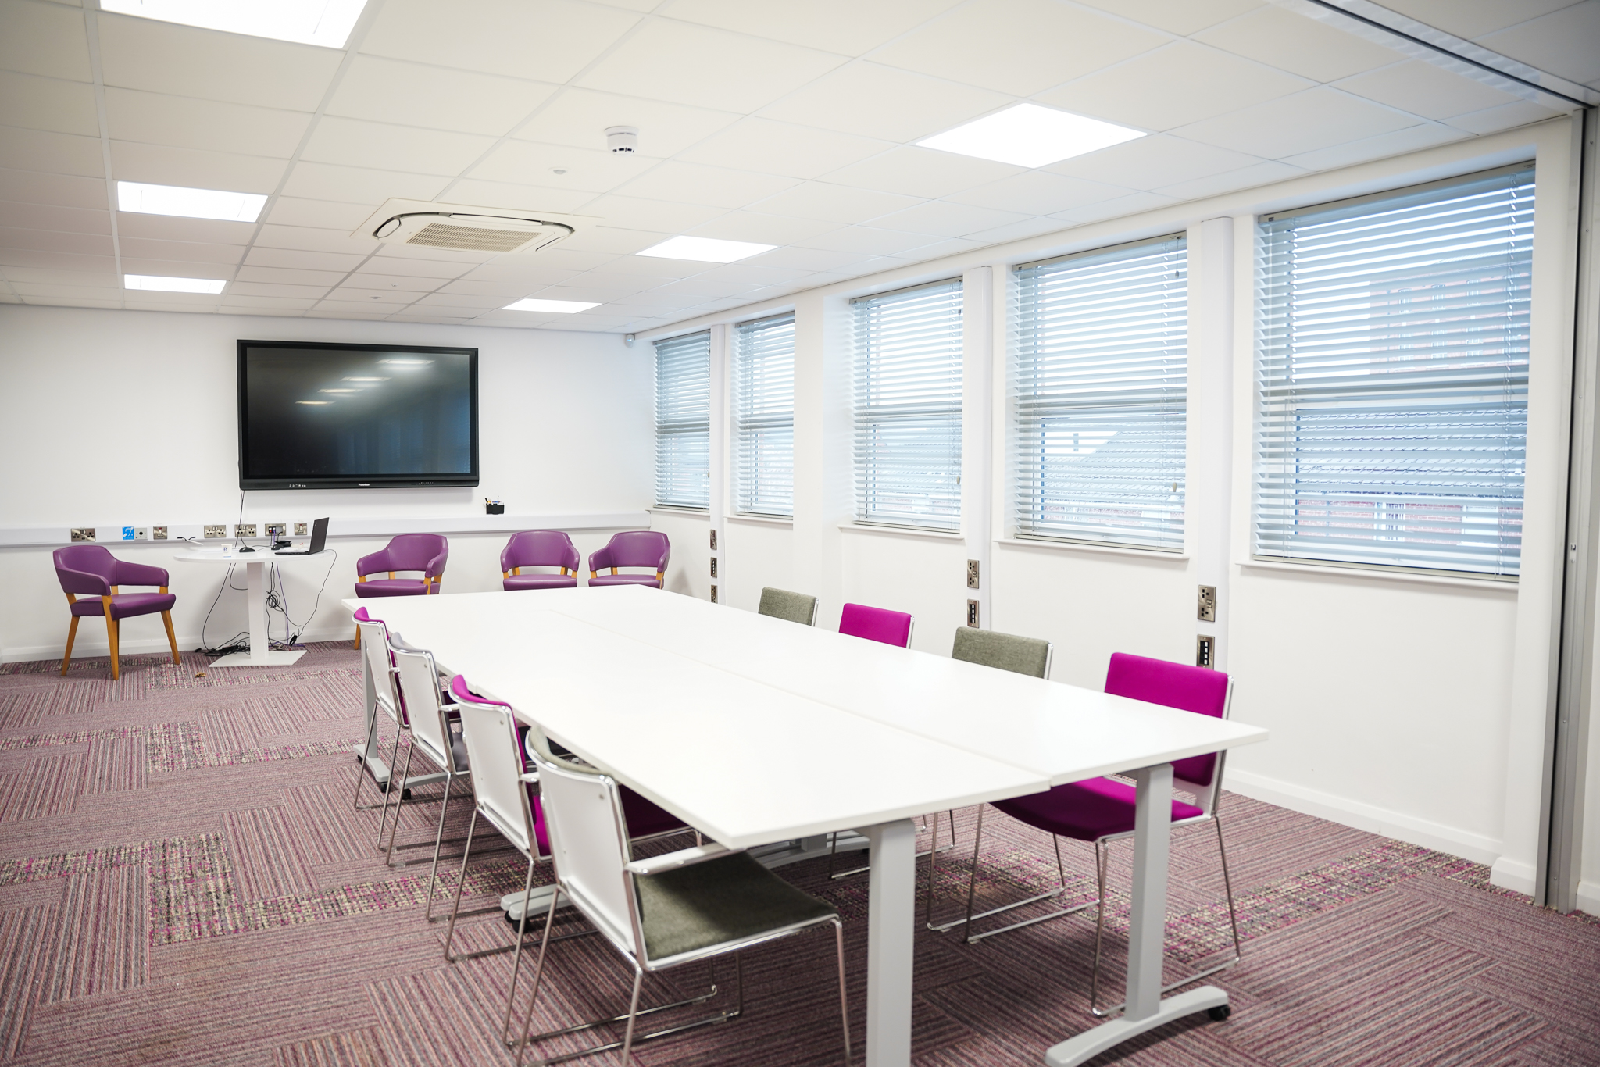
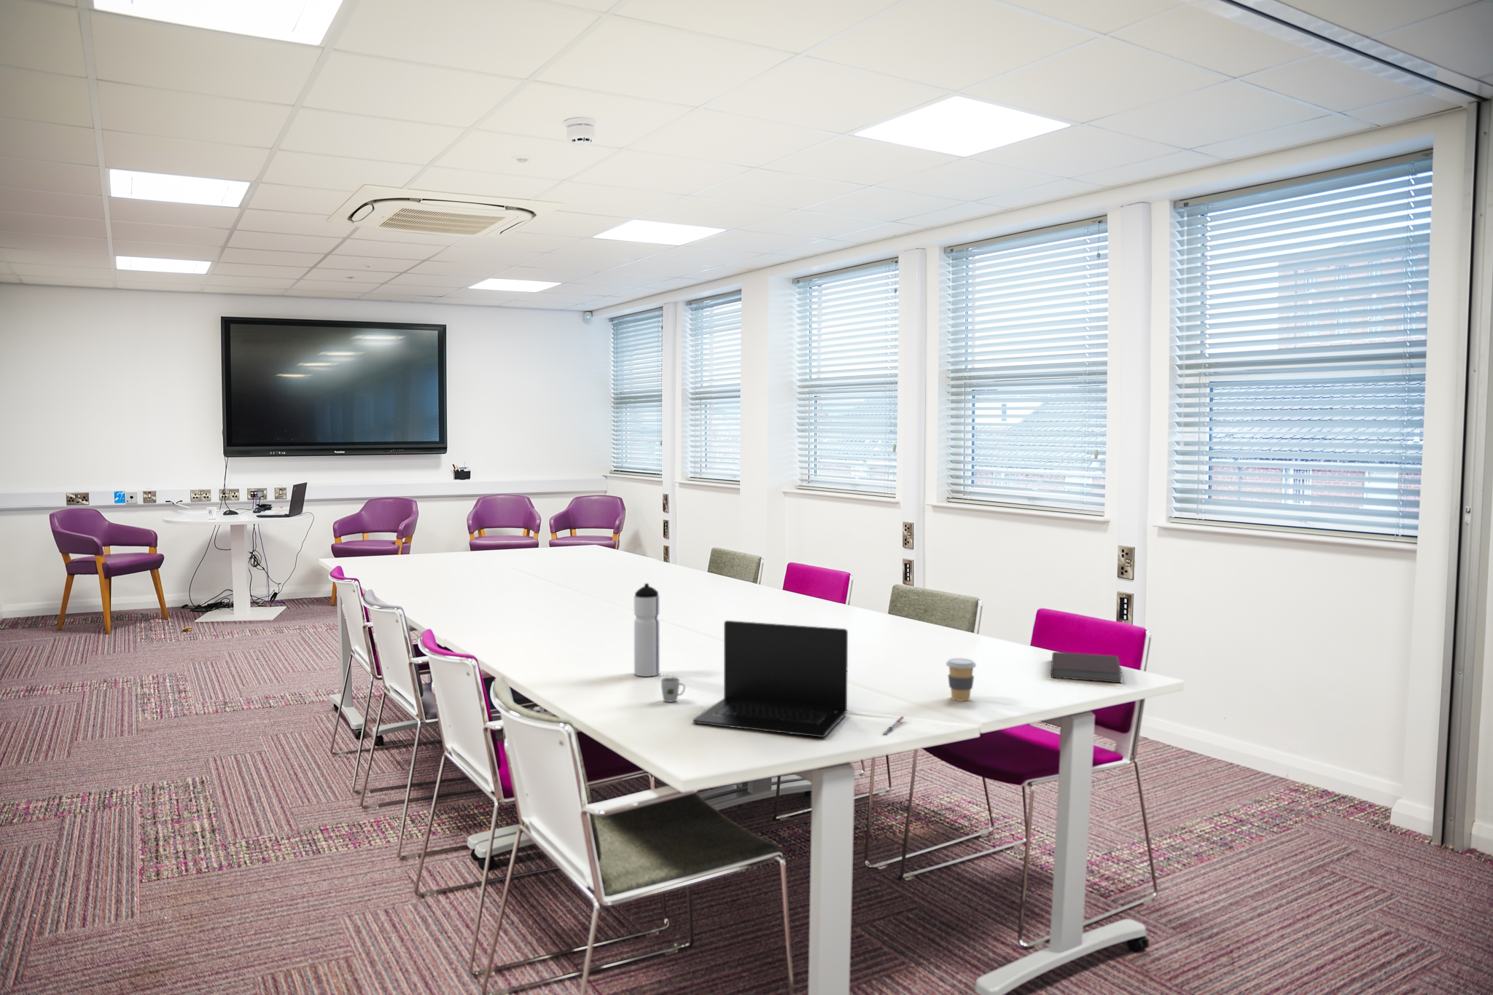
+ water bottle [633,583,661,677]
+ coffee cup [945,657,976,702]
+ pen [881,715,904,735]
+ cup [661,674,687,703]
+ laptop [692,620,849,737]
+ notebook [1050,651,1123,683]
